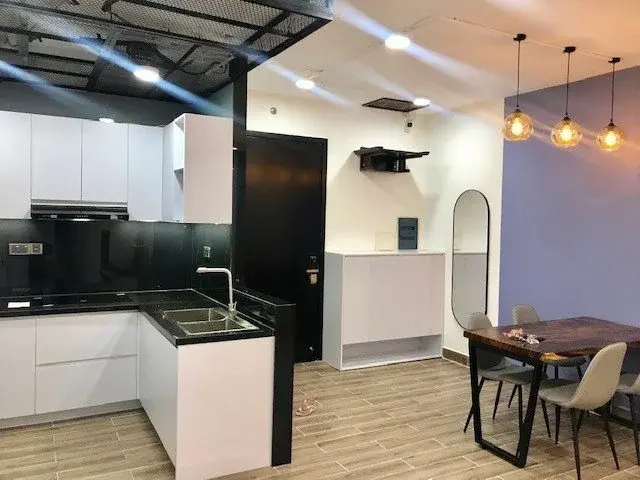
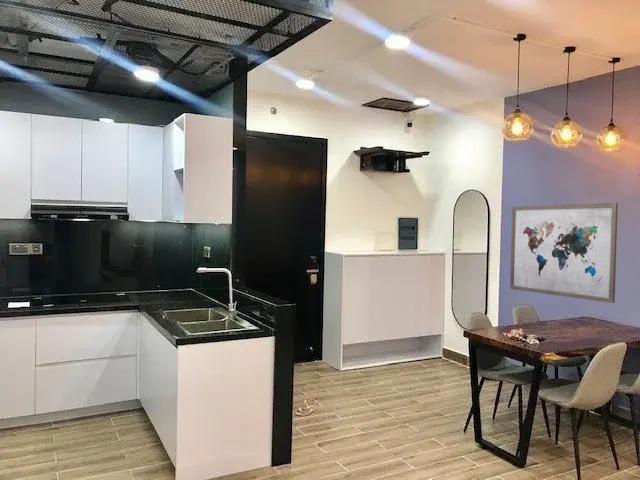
+ wall art [509,202,619,304]
